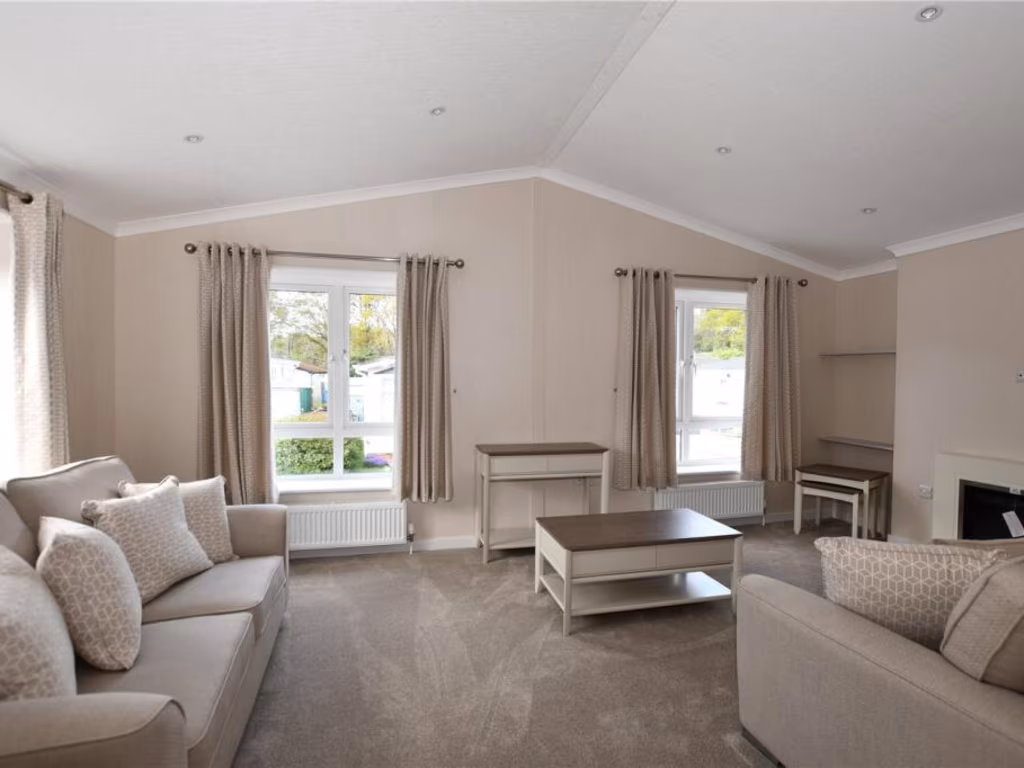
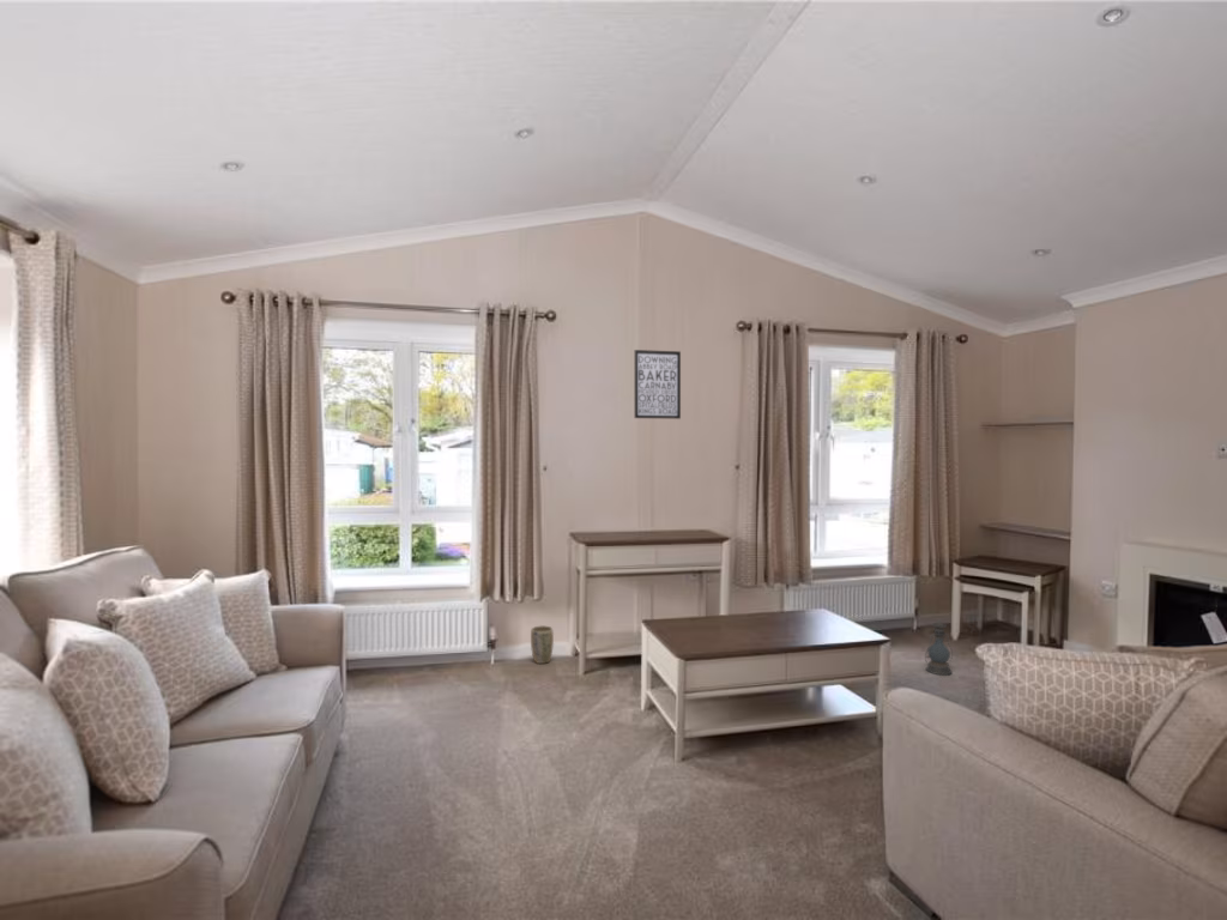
+ wall art [634,349,682,420]
+ plant pot [530,624,555,665]
+ lantern [924,619,954,677]
